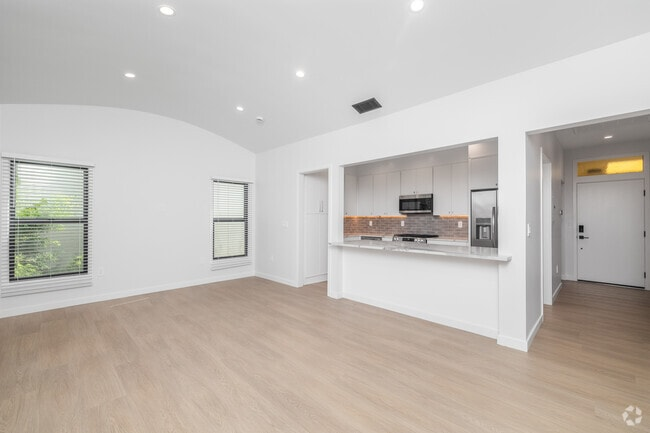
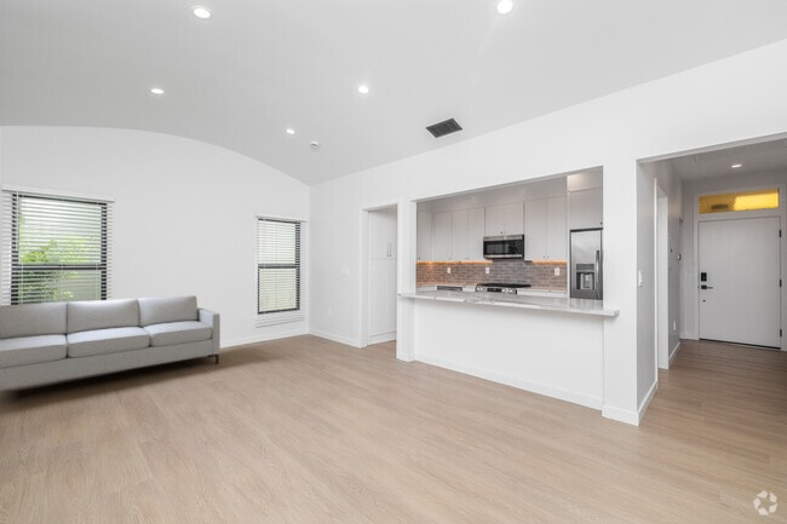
+ sofa [0,294,222,391]
